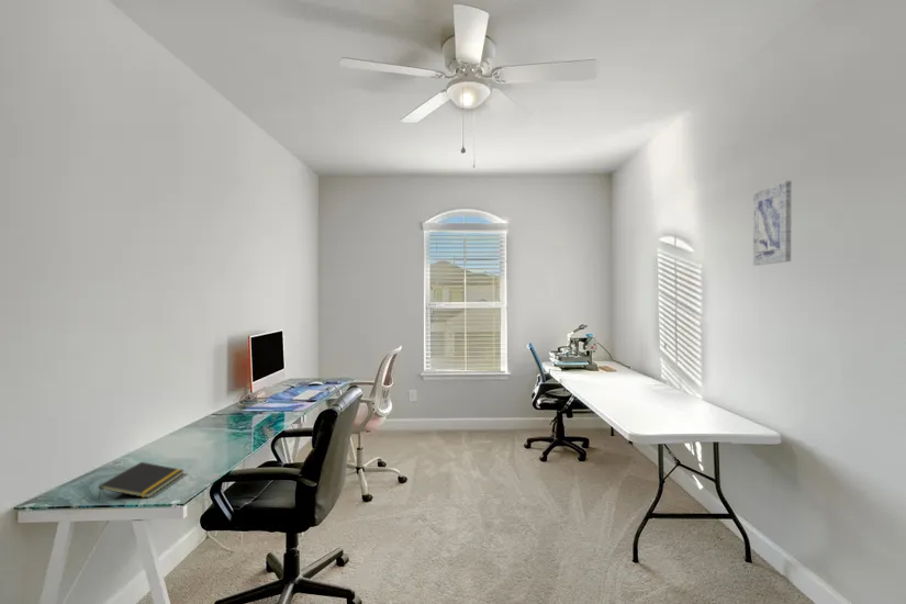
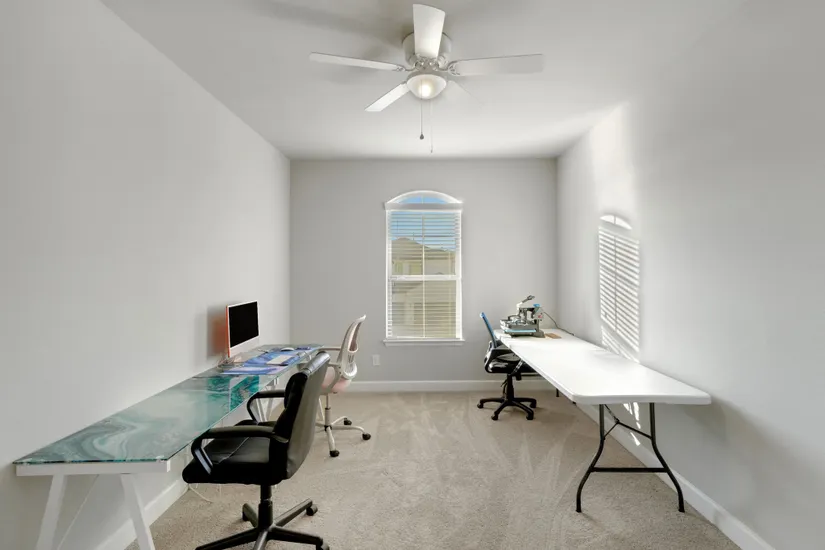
- notepad [97,461,186,501]
- wall art [752,180,793,266]
